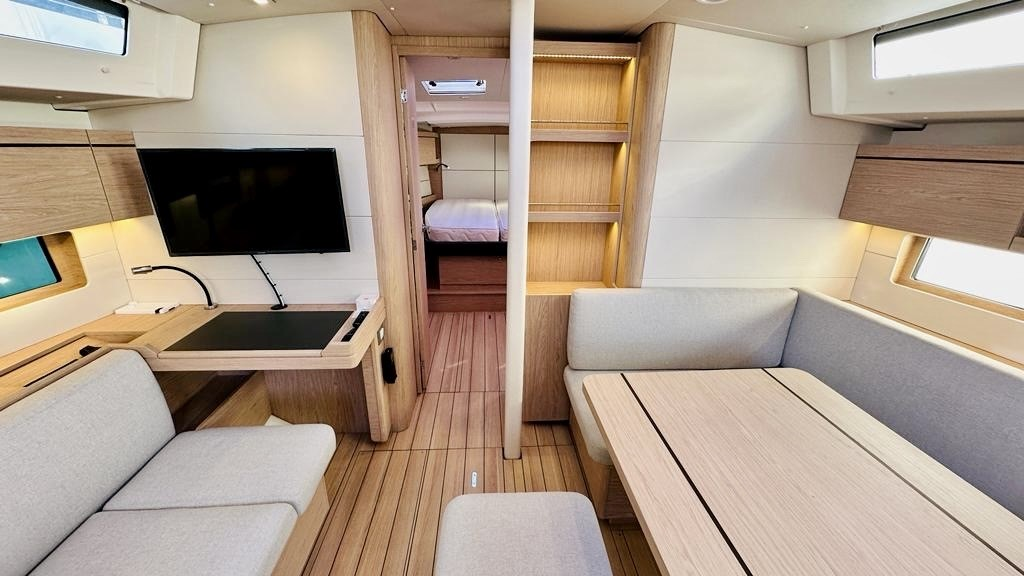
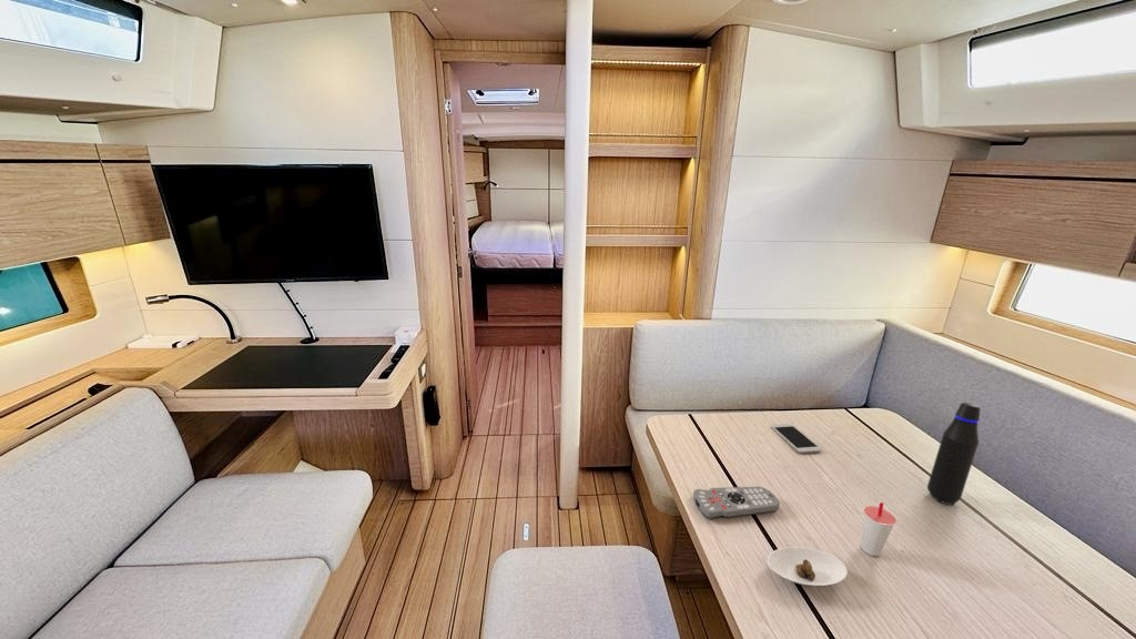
+ remote control [692,486,780,520]
+ smartphone [770,423,823,454]
+ water bottle [926,402,982,506]
+ cup [860,501,896,557]
+ saucer [767,546,849,587]
